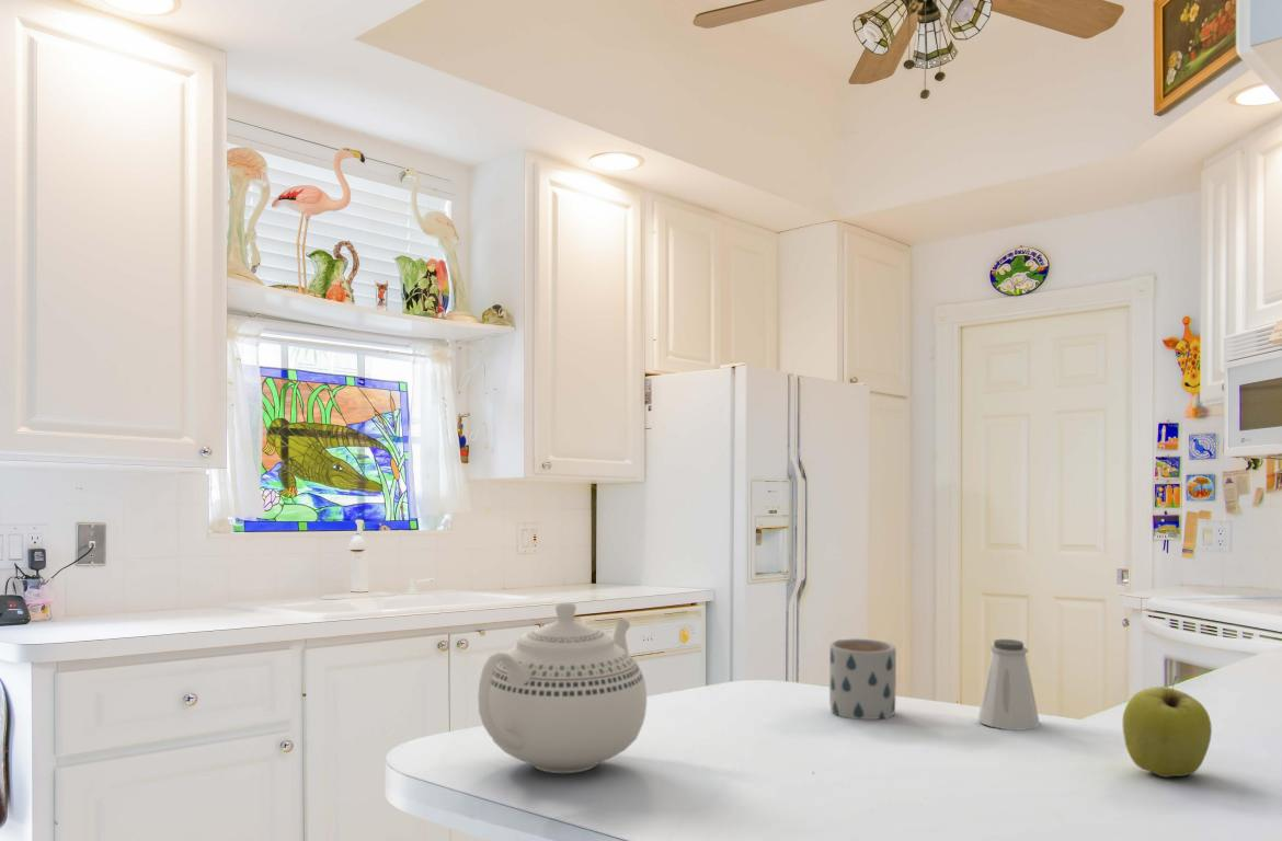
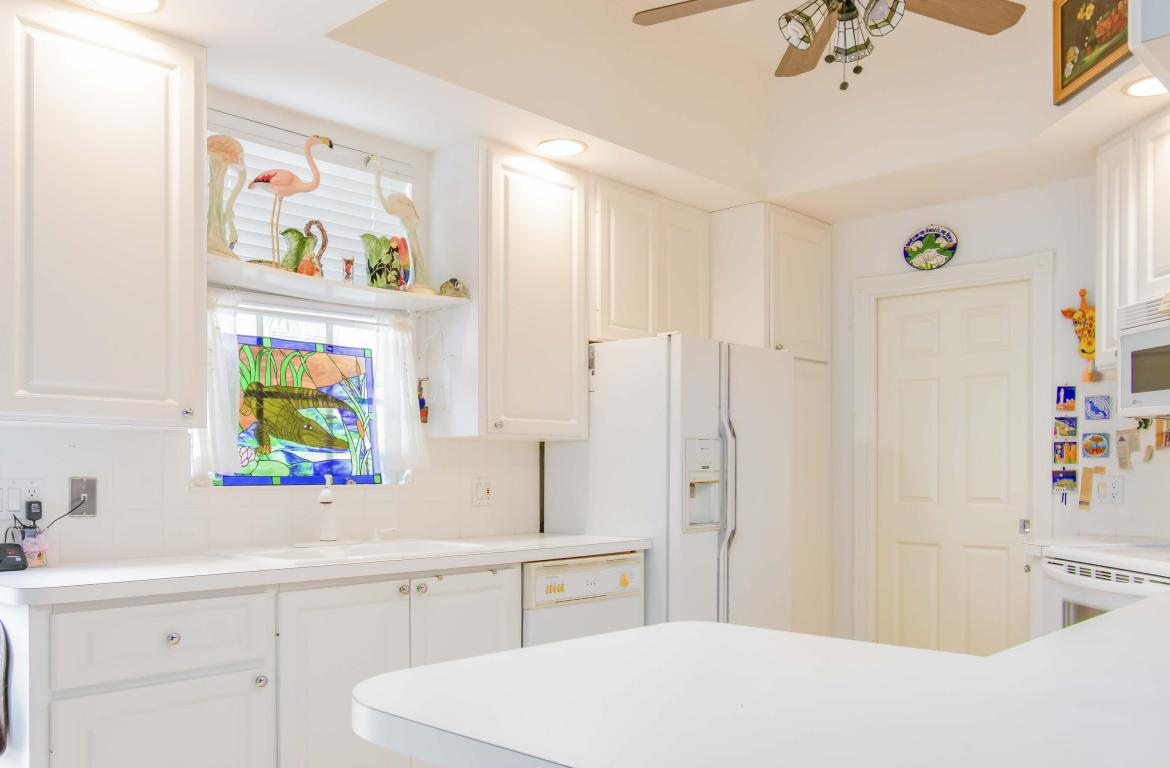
- mug [828,637,897,721]
- apple [1122,675,1213,779]
- saltshaker [977,638,1041,730]
- teapot [477,600,648,774]
